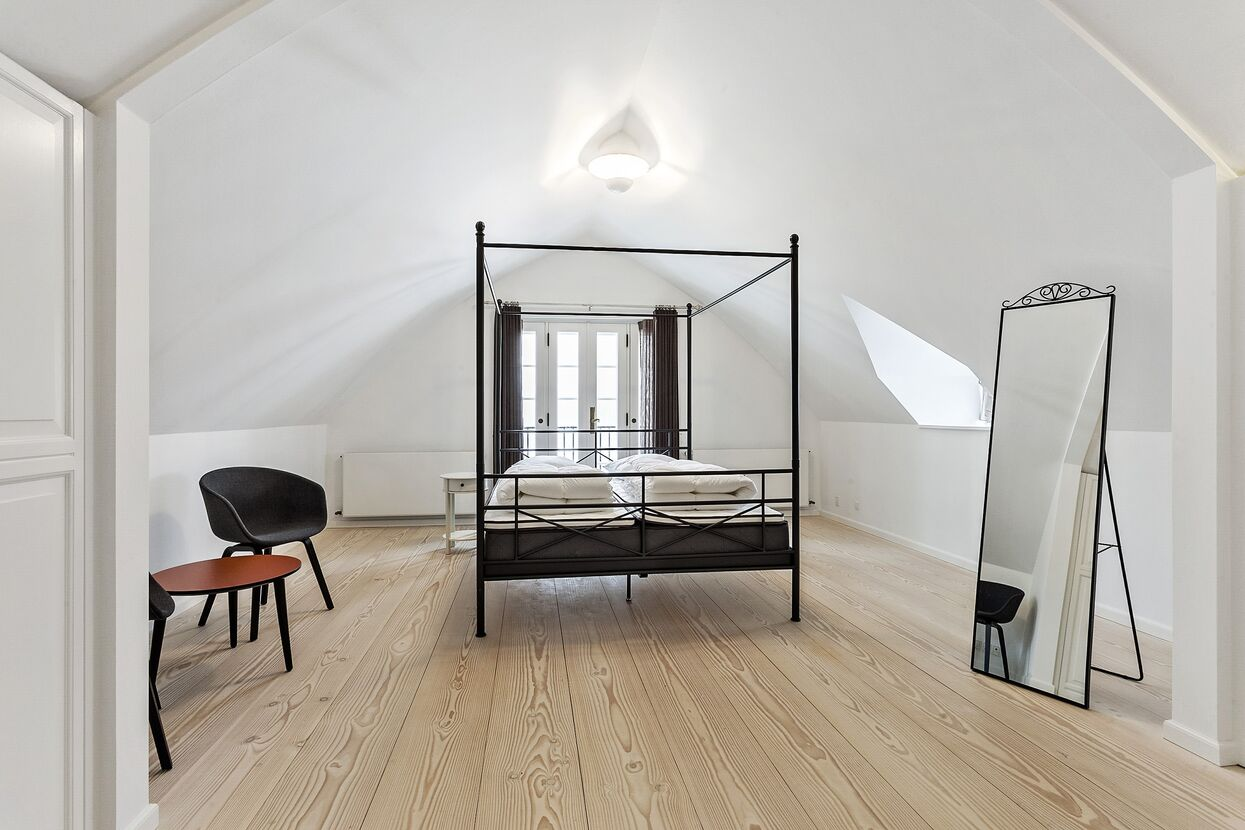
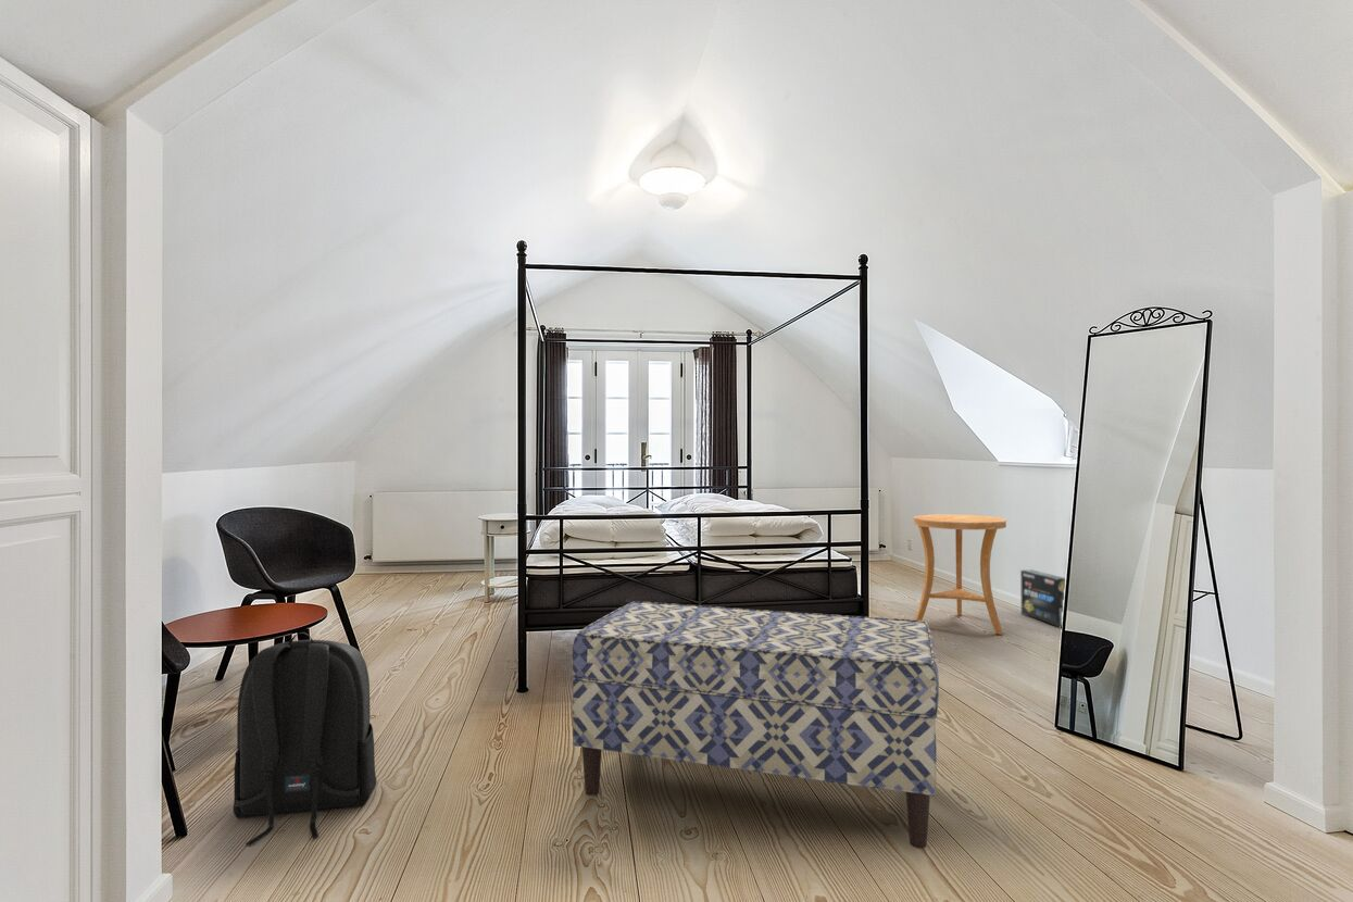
+ backpack [233,631,378,845]
+ side table [912,513,1007,636]
+ bench [571,601,940,850]
+ box [1019,568,1066,627]
